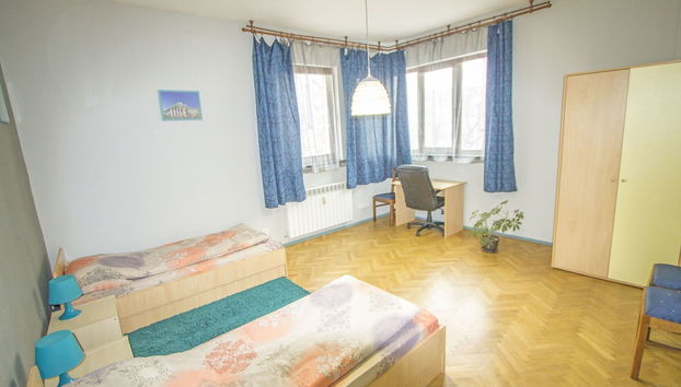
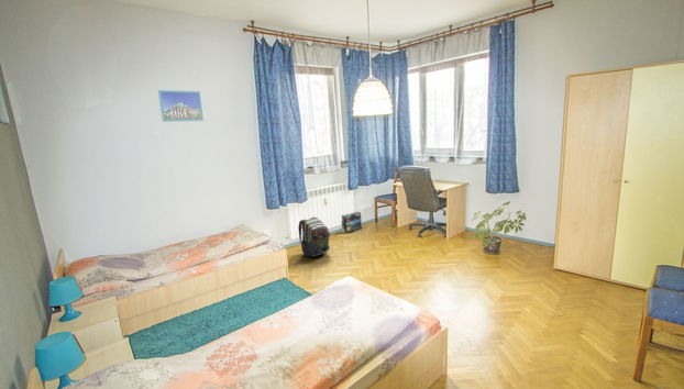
+ box [340,211,363,234]
+ backpack [298,216,331,258]
